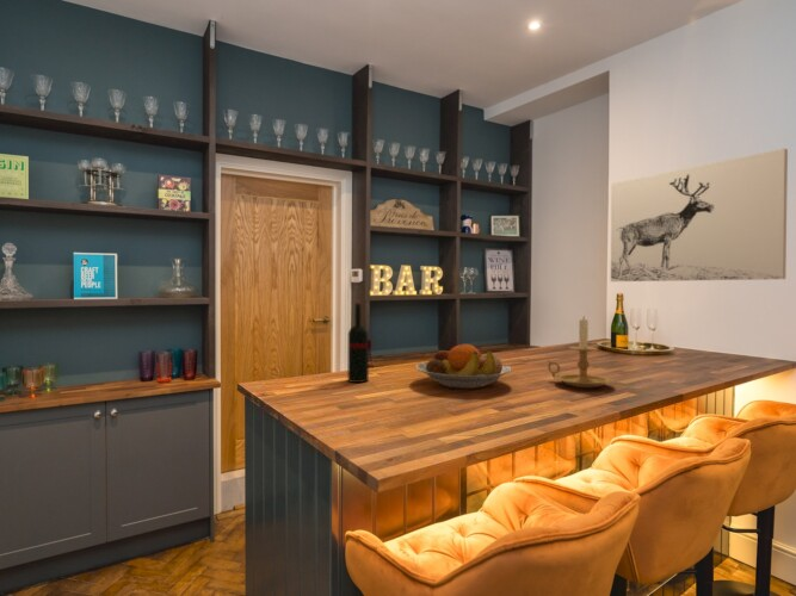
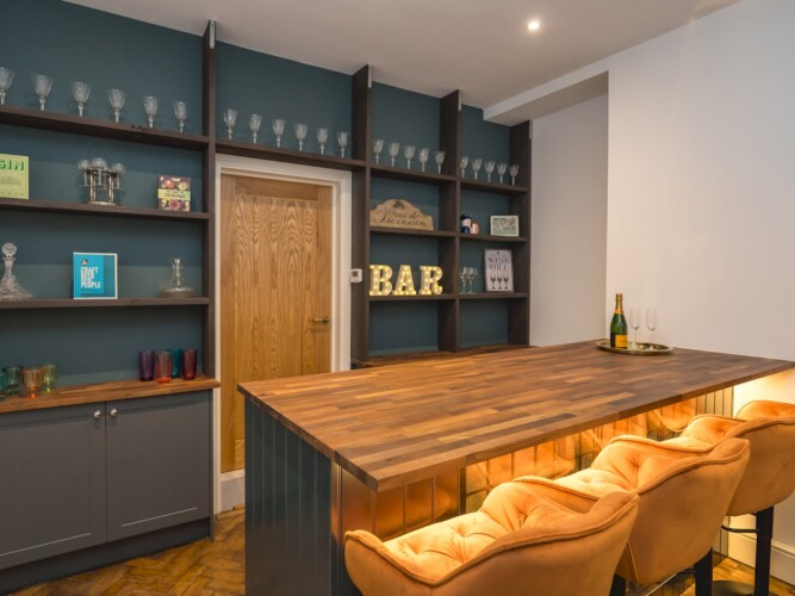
- candle holder [547,316,615,389]
- wine bottle [346,299,376,384]
- wall art [610,148,789,283]
- fruit bowl [415,343,514,390]
